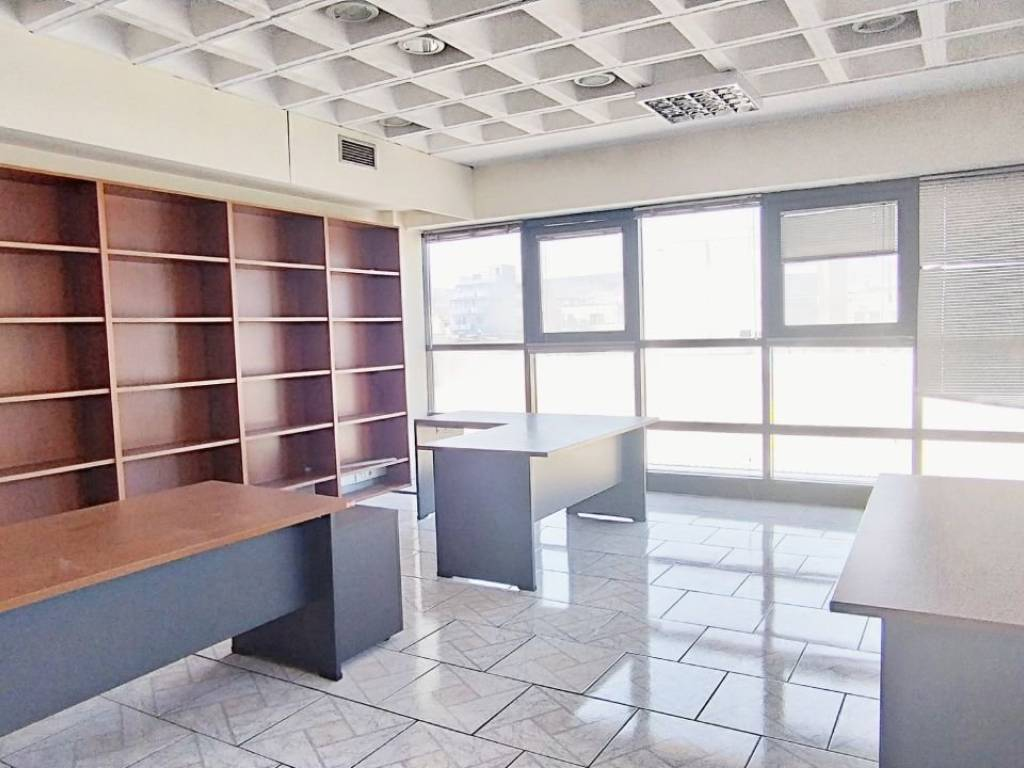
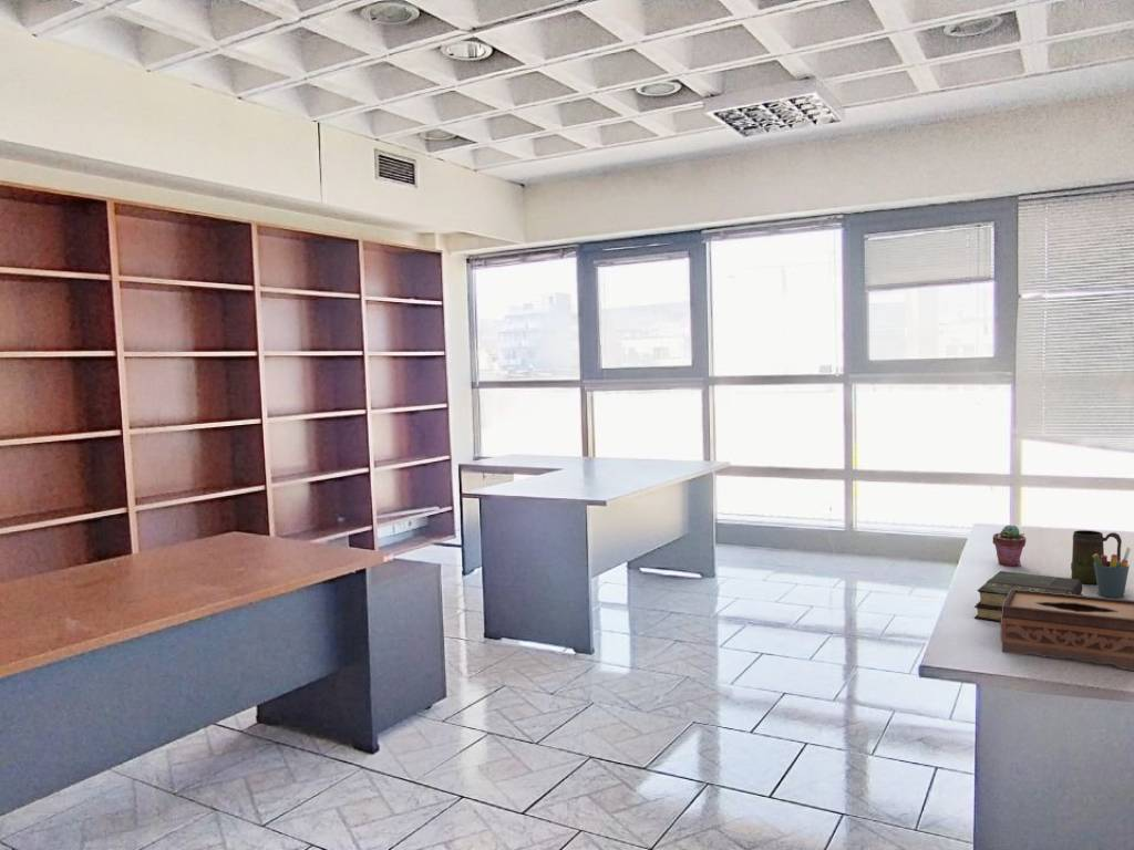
+ pen holder [1093,547,1132,599]
+ mug [1070,529,1123,585]
+ tissue box [1000,589,1134,672]
+ potted succulent [991,524,1027,567]
+ book [973,570,1084,623]
